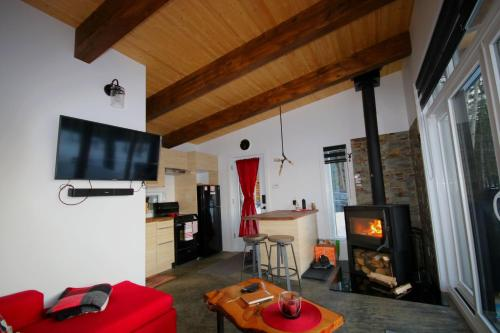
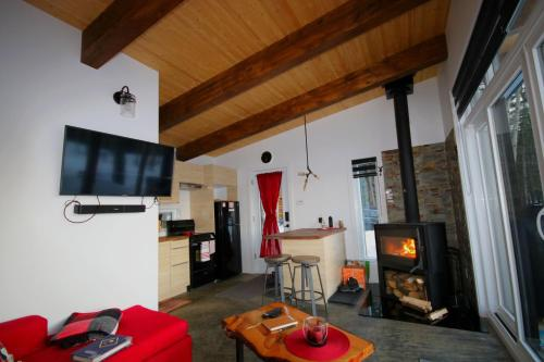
+ book [70,333,133,362]
